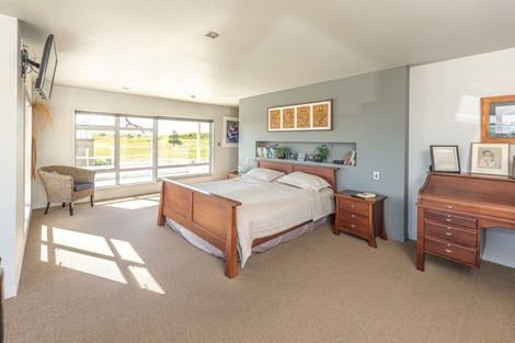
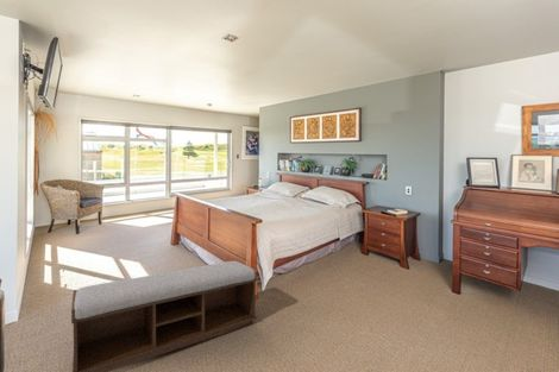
+ bench [70,260,258,372]
